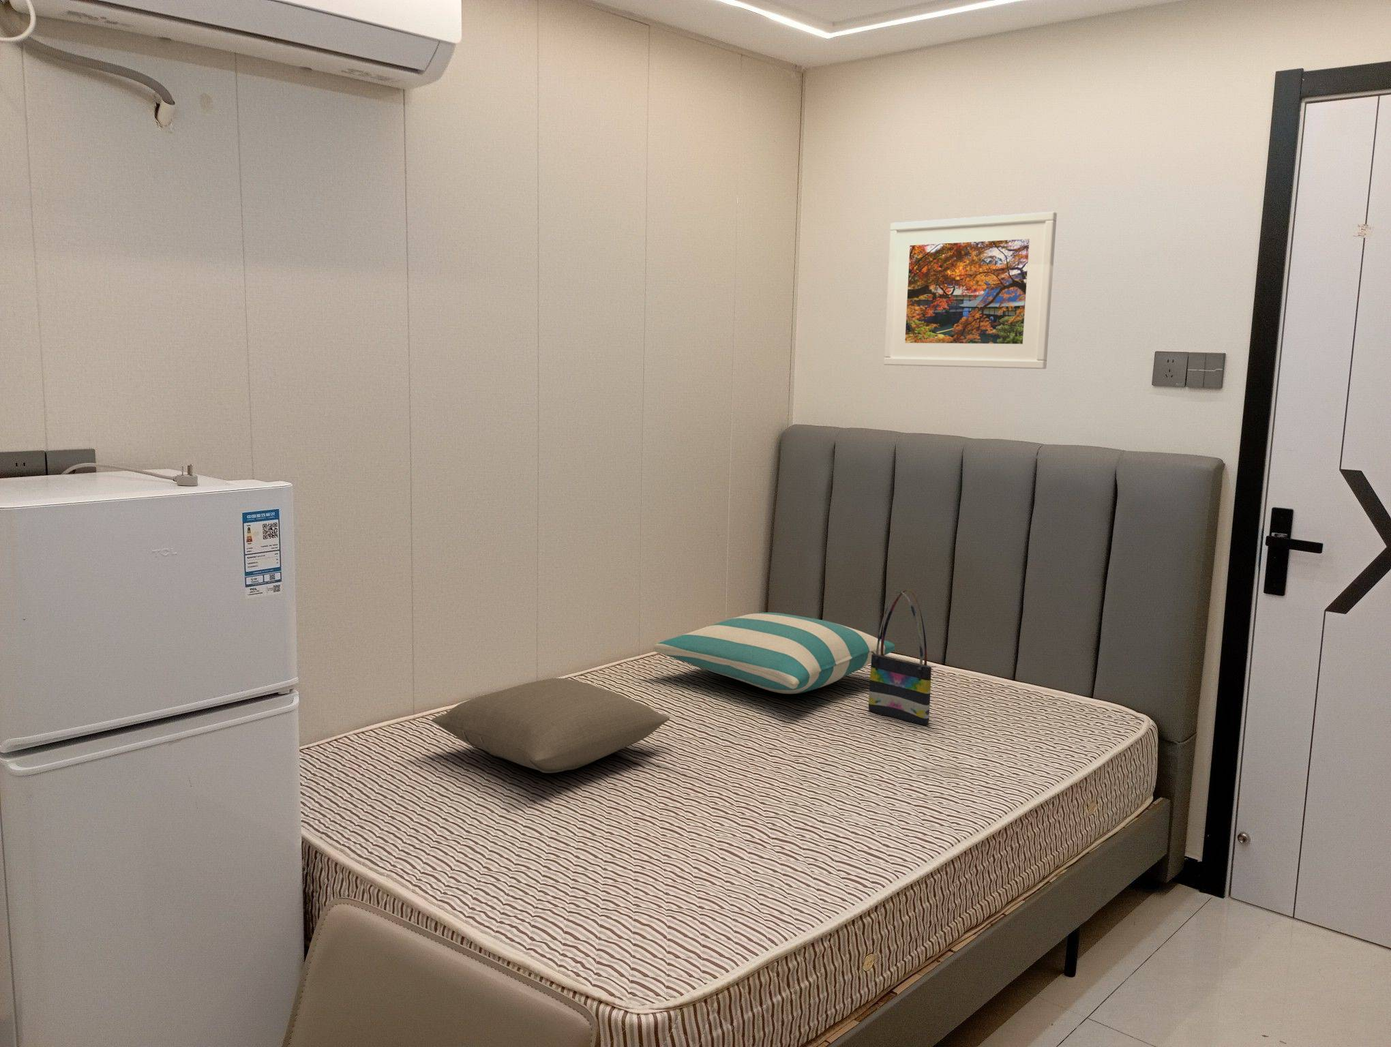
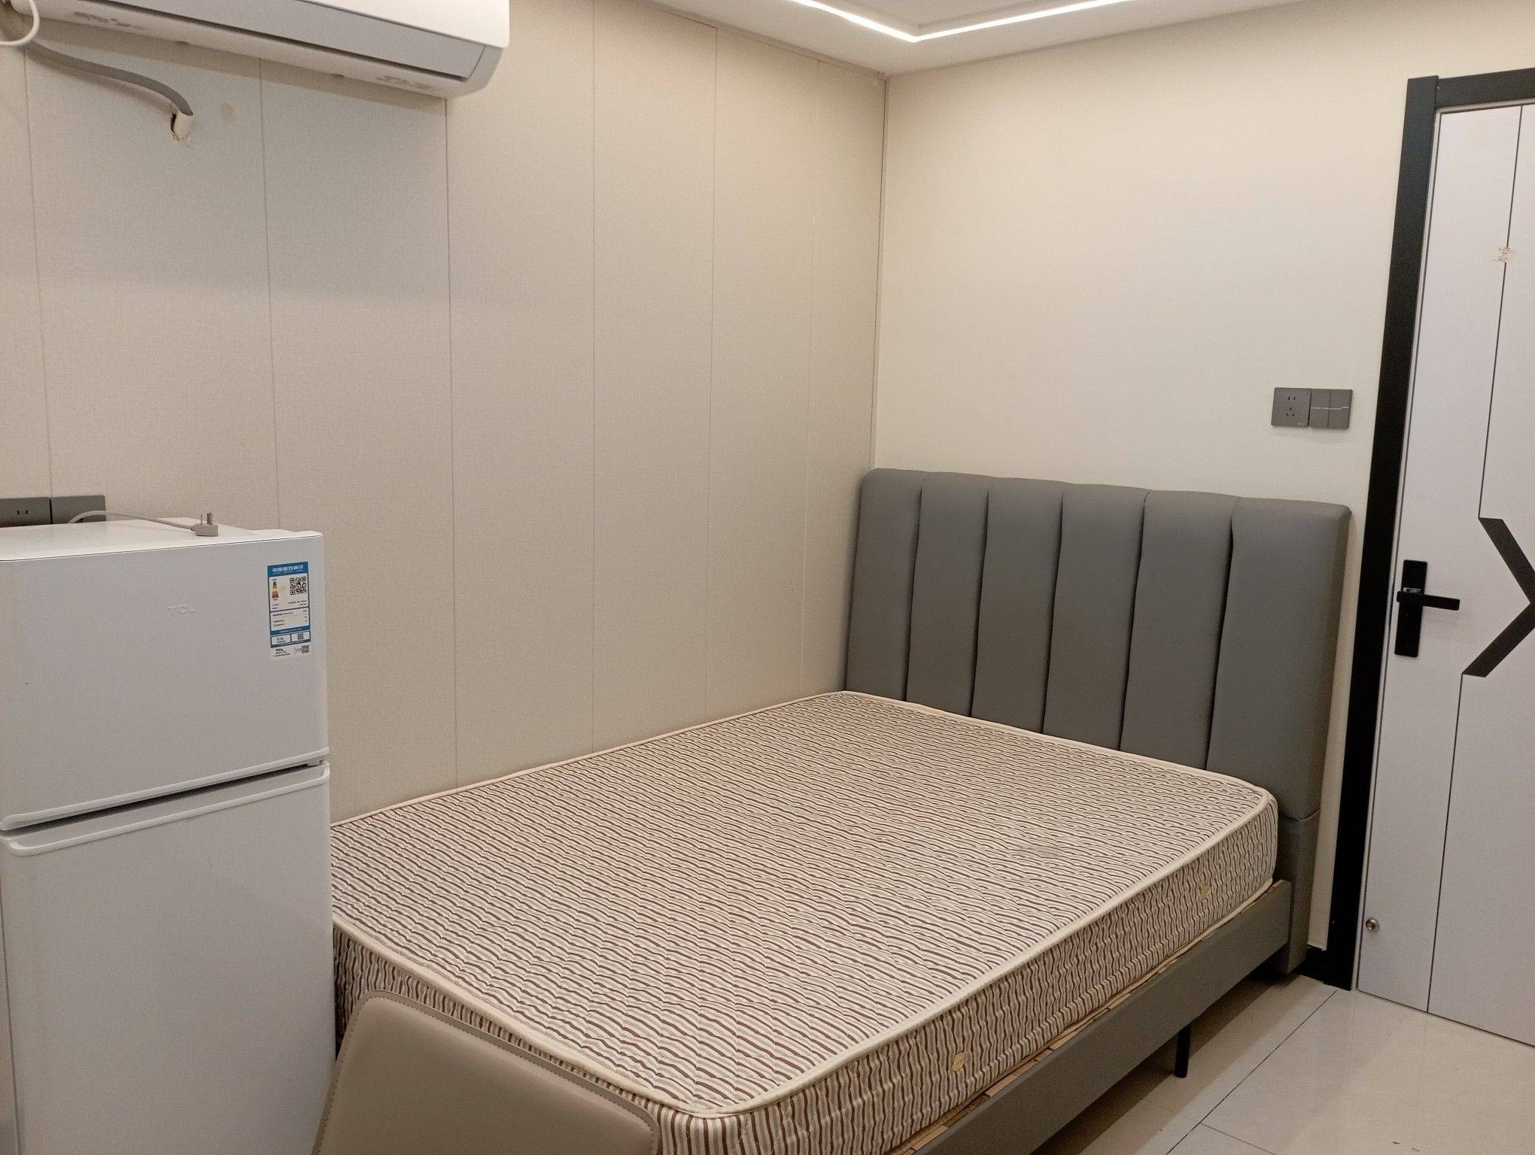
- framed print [883,211,1058,370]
- pillow [653,613,895,695]
- tote bag [868,589,937,726]
- pillow [430,677,671,773]
